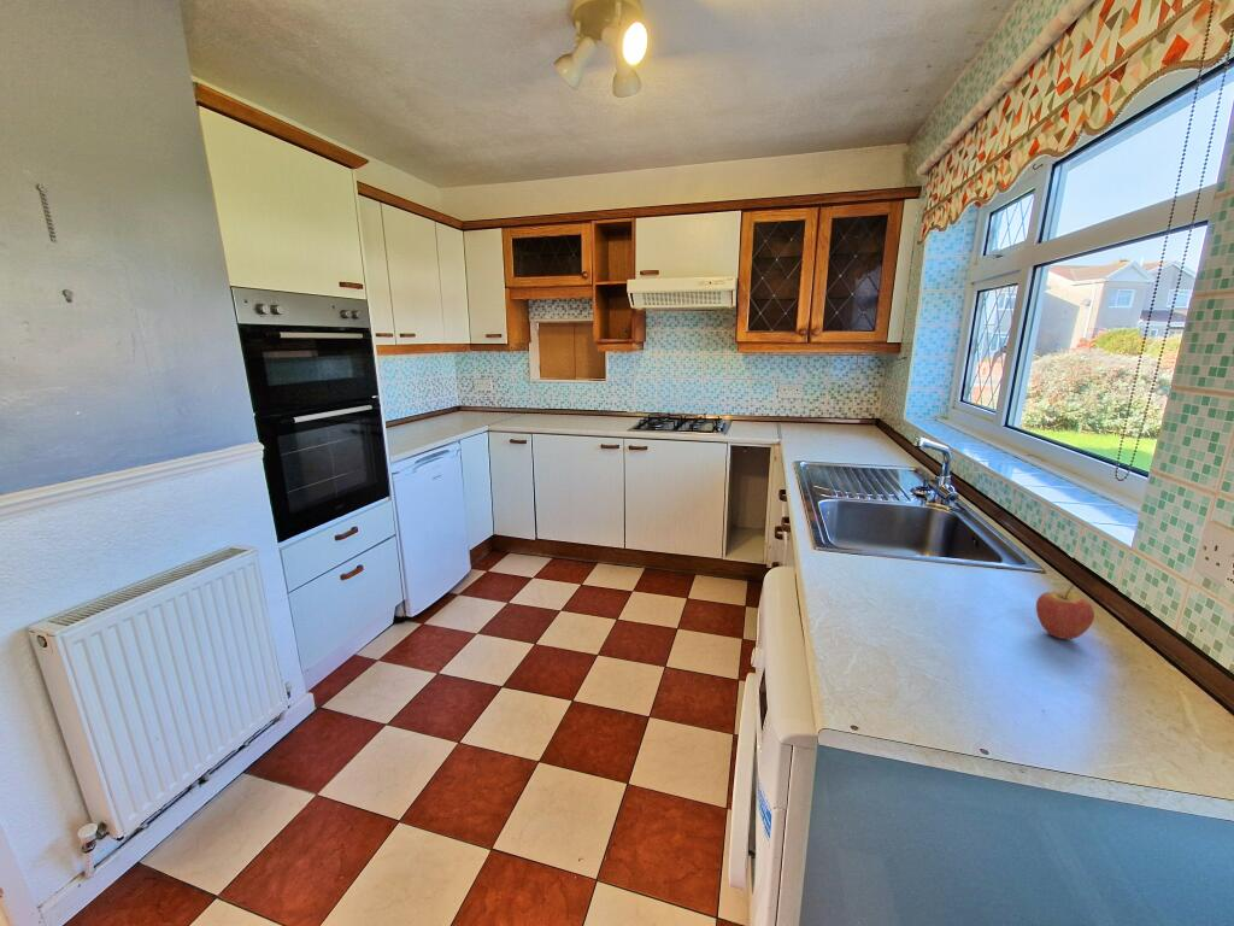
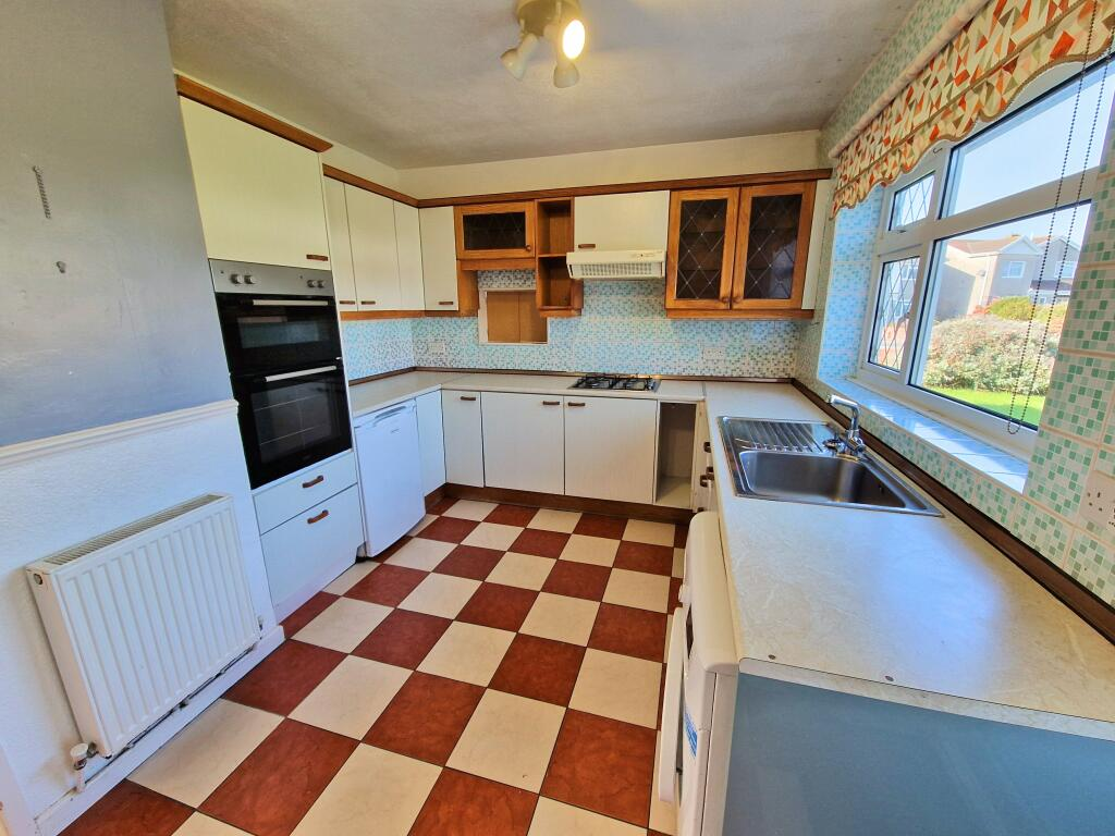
- fruit [1035,584,1095,640]
